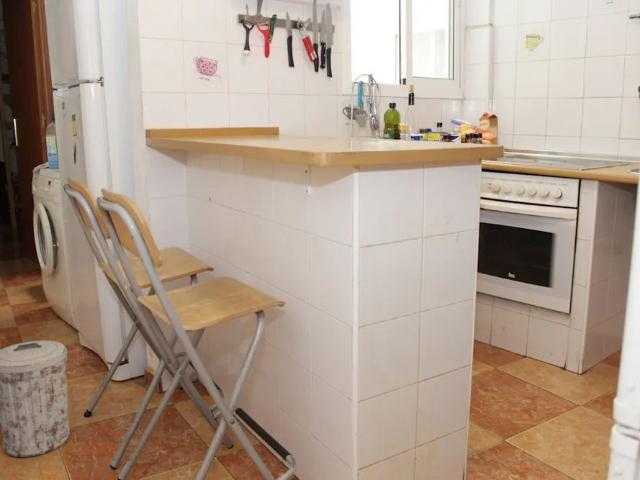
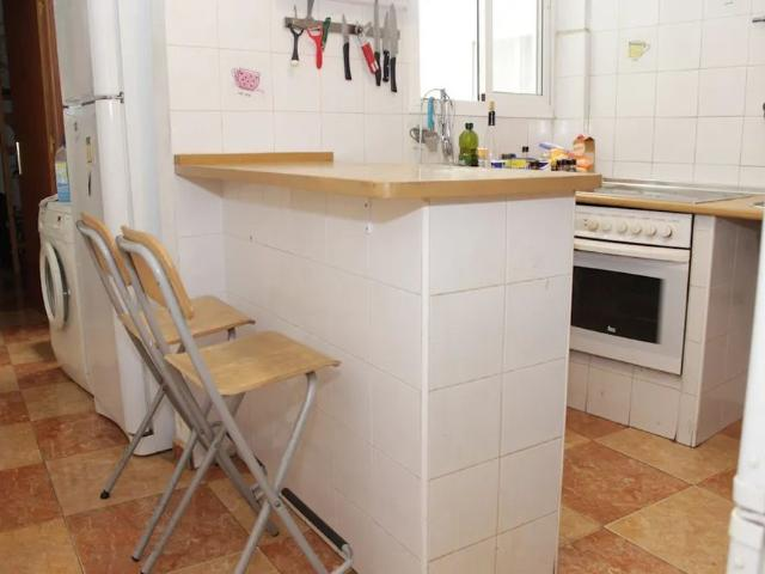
- trash can [0,340,71,458]
